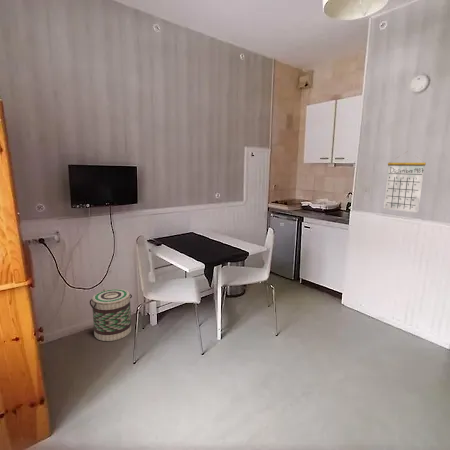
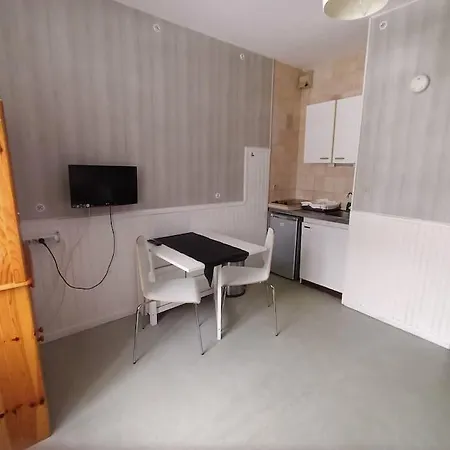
- basket [89,288,133,342]
- calendar [383,151,427,214]
